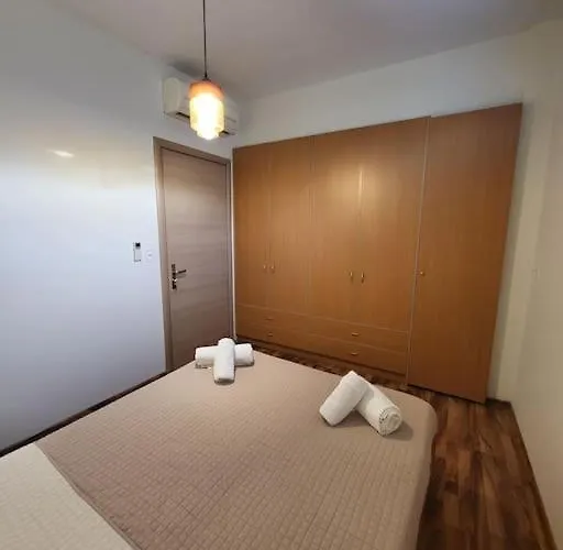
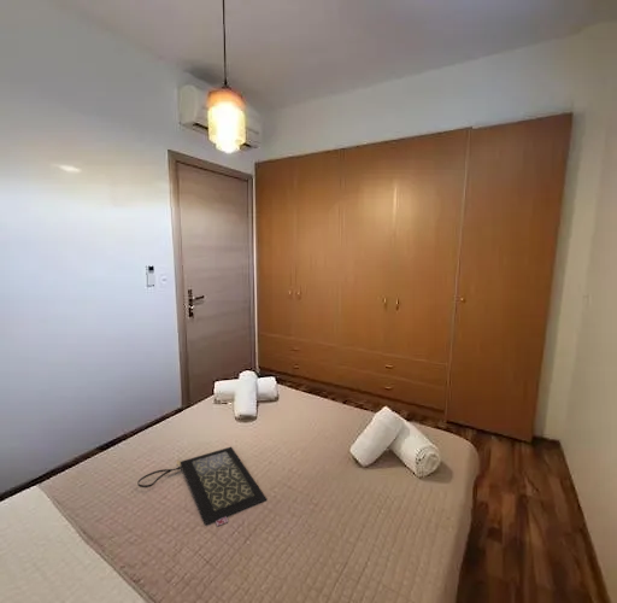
+ clutch bag [136,446,268,527]
